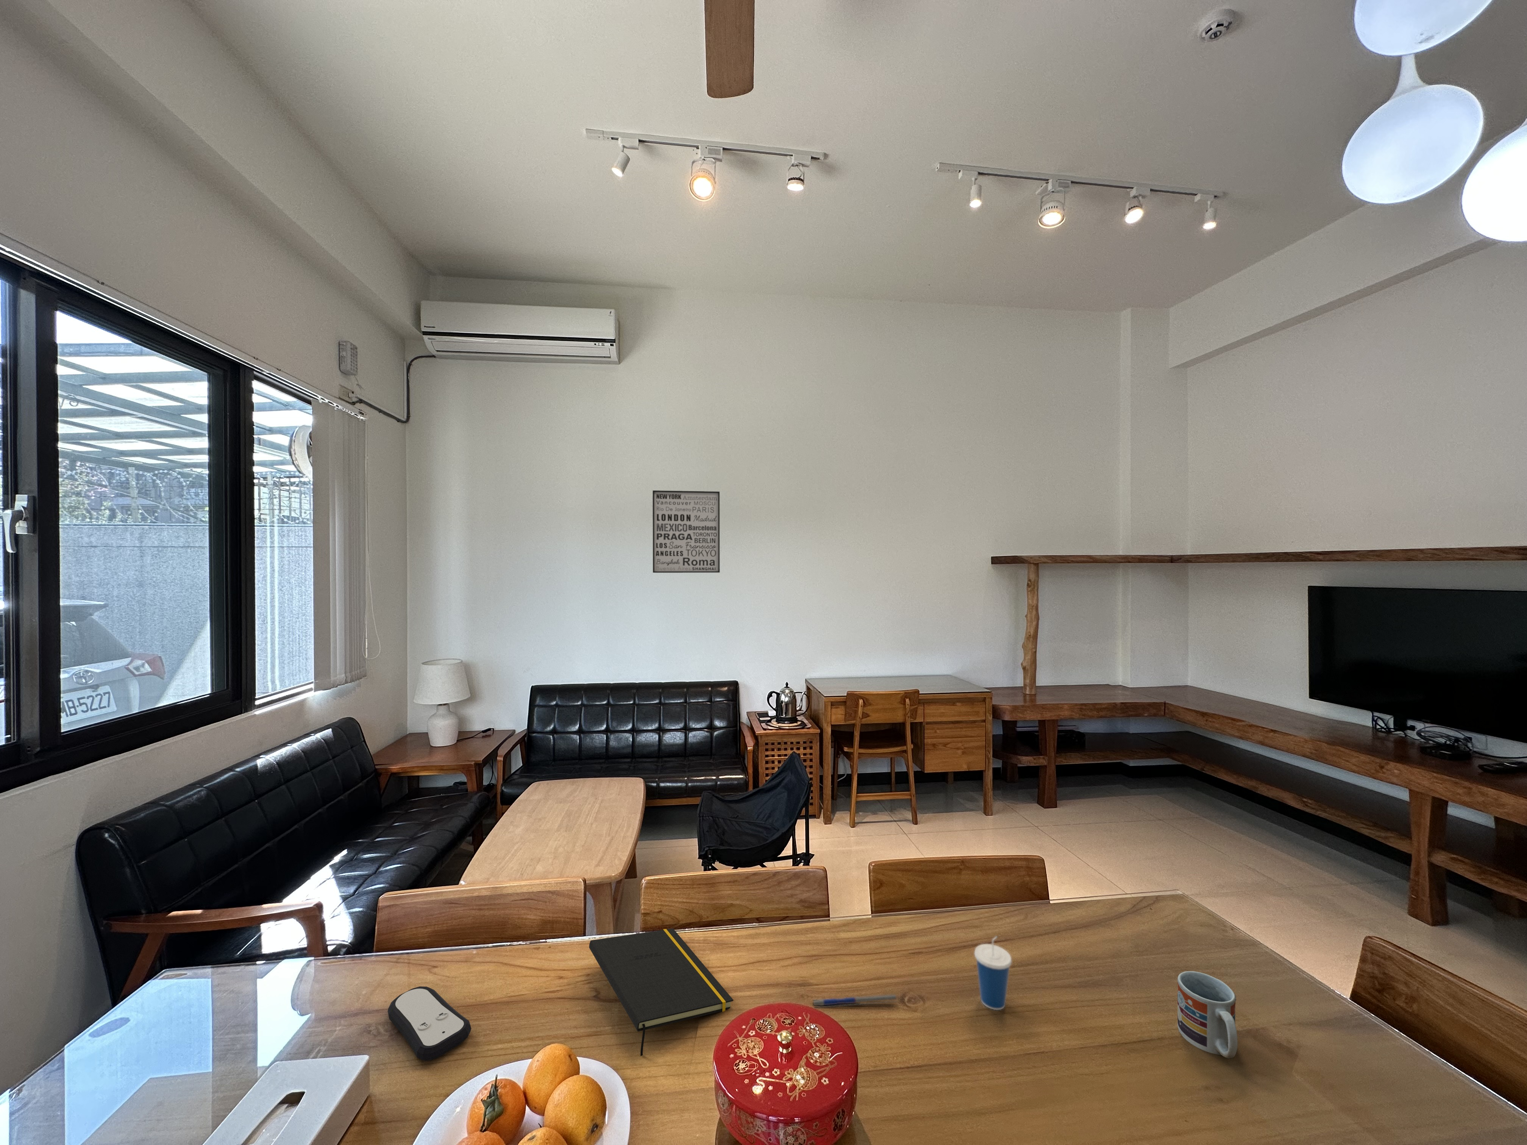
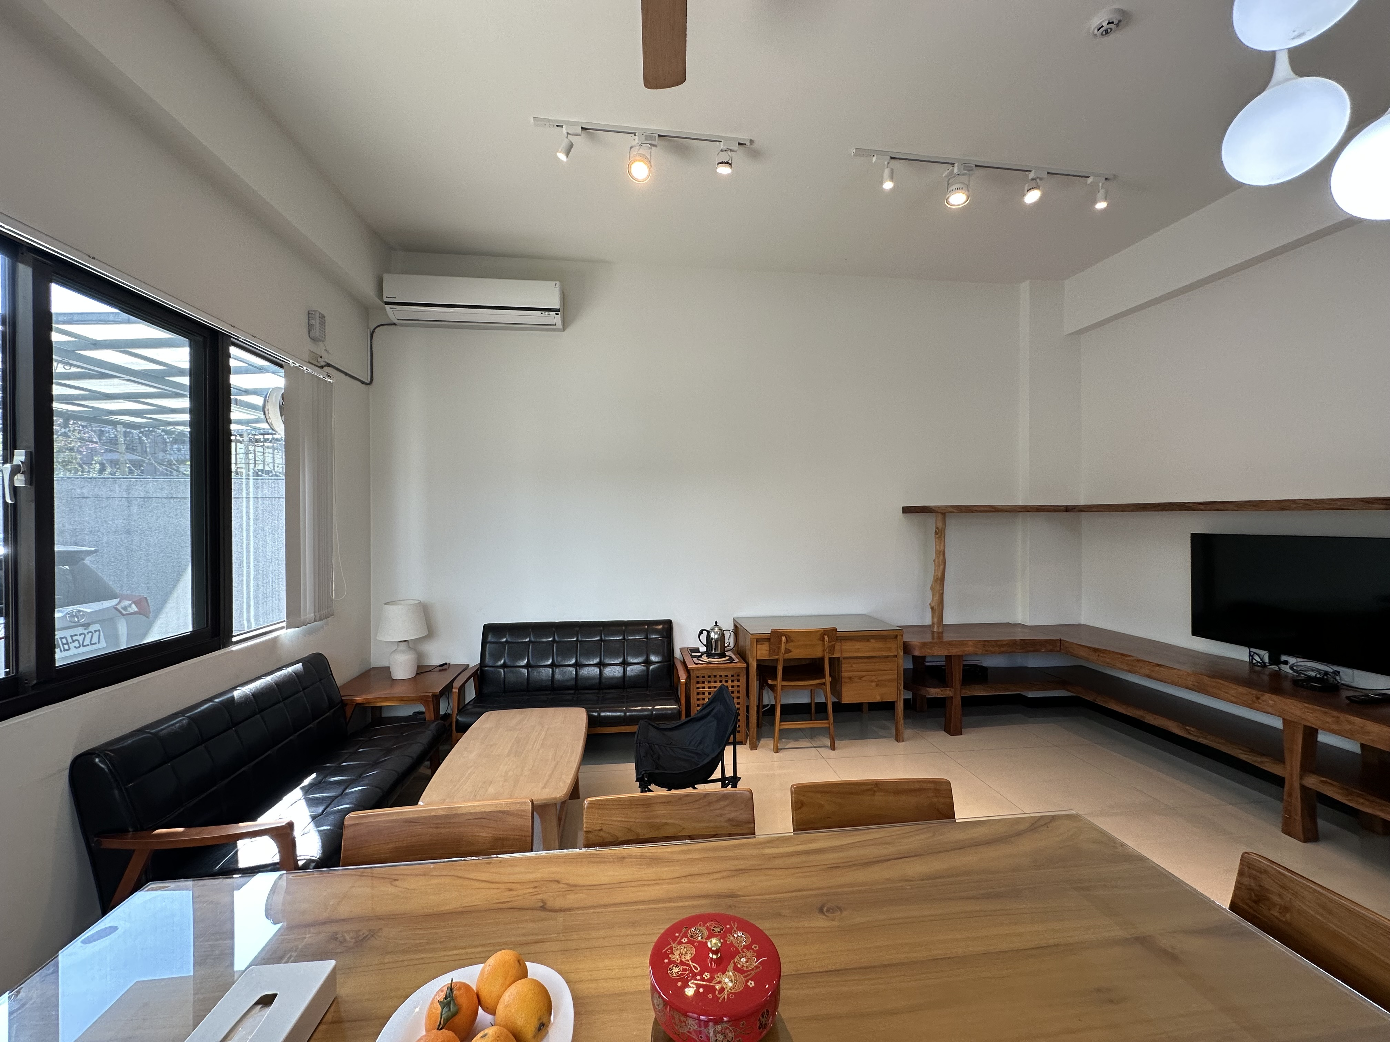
- pen [813,993,898,1008]
- notepad [589,929,733,1056]
- cup [974,936,1012,1010]
- cup [1177,971,1238,1058]
- remote control [387,986,471,1061]
- wall art [652,490,720,574]
